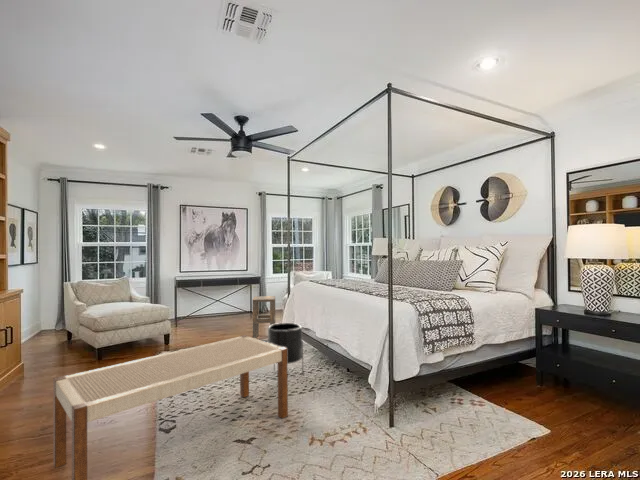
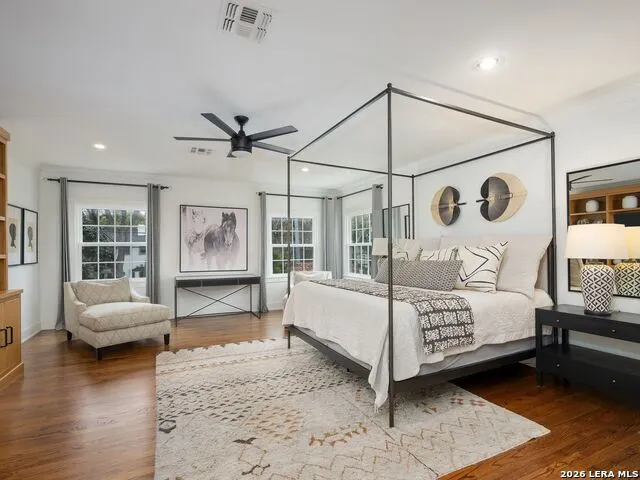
- side table [252,295,276,339]
- planter [267,322,304,375]
- bench [52,334,289,480]
